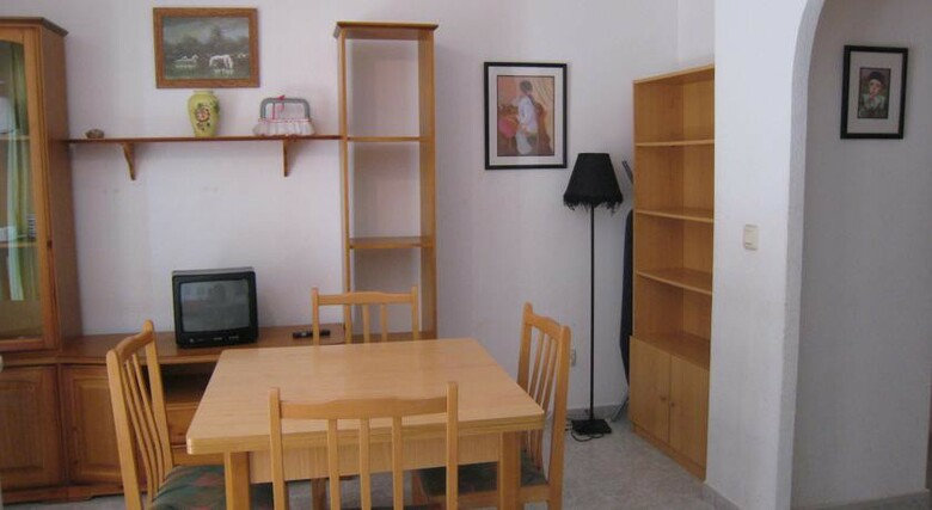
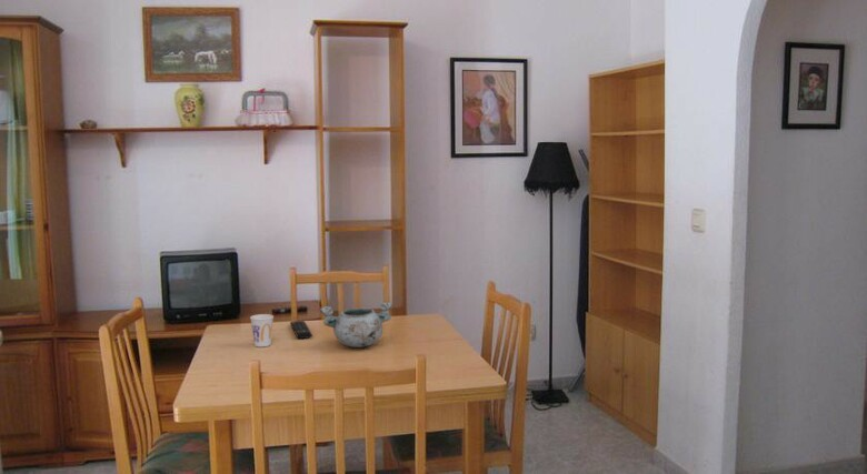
+ remote control [289,320,313,340]
+ cup [249,313,275,347]
+ decorative bowl [319,301,393,349]
